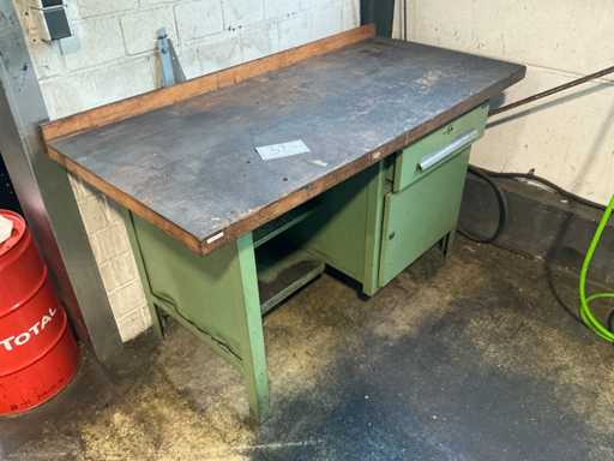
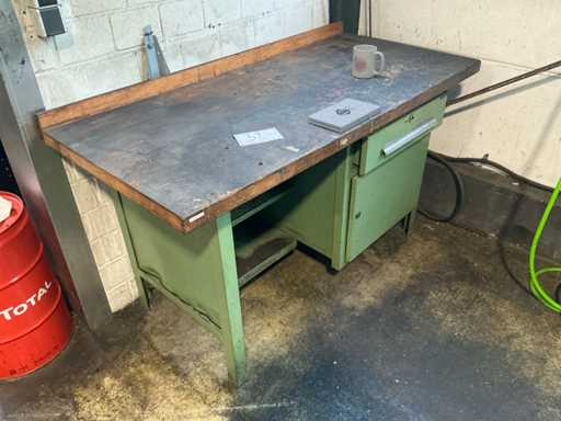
+ notepad [308,98,382,134]
+ mug [351,44,386,79]
